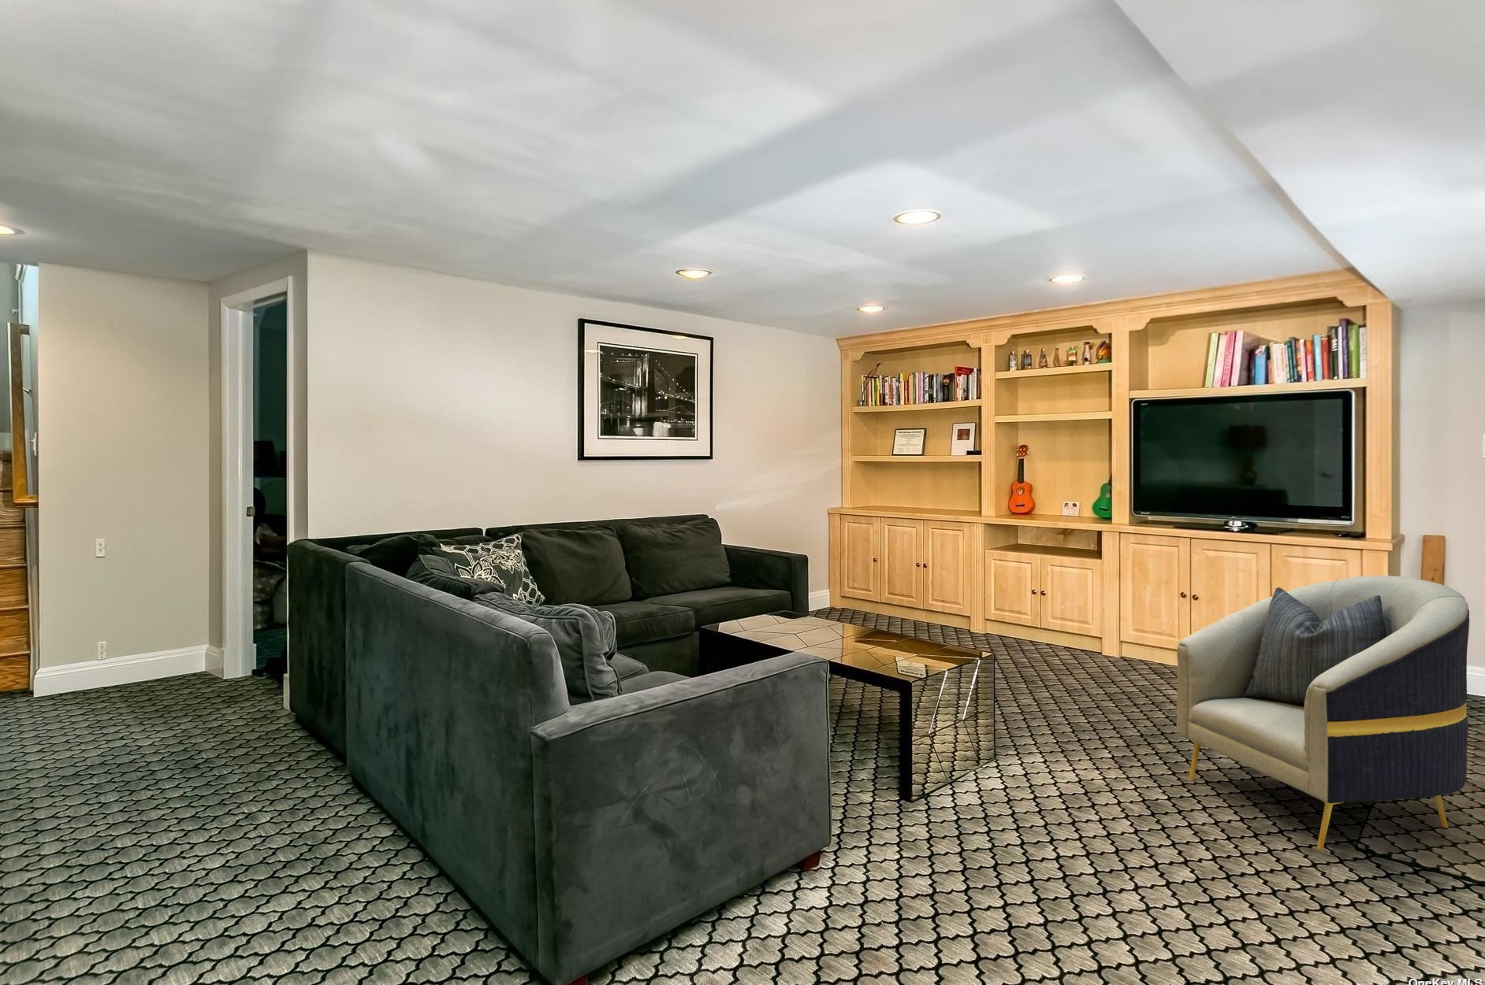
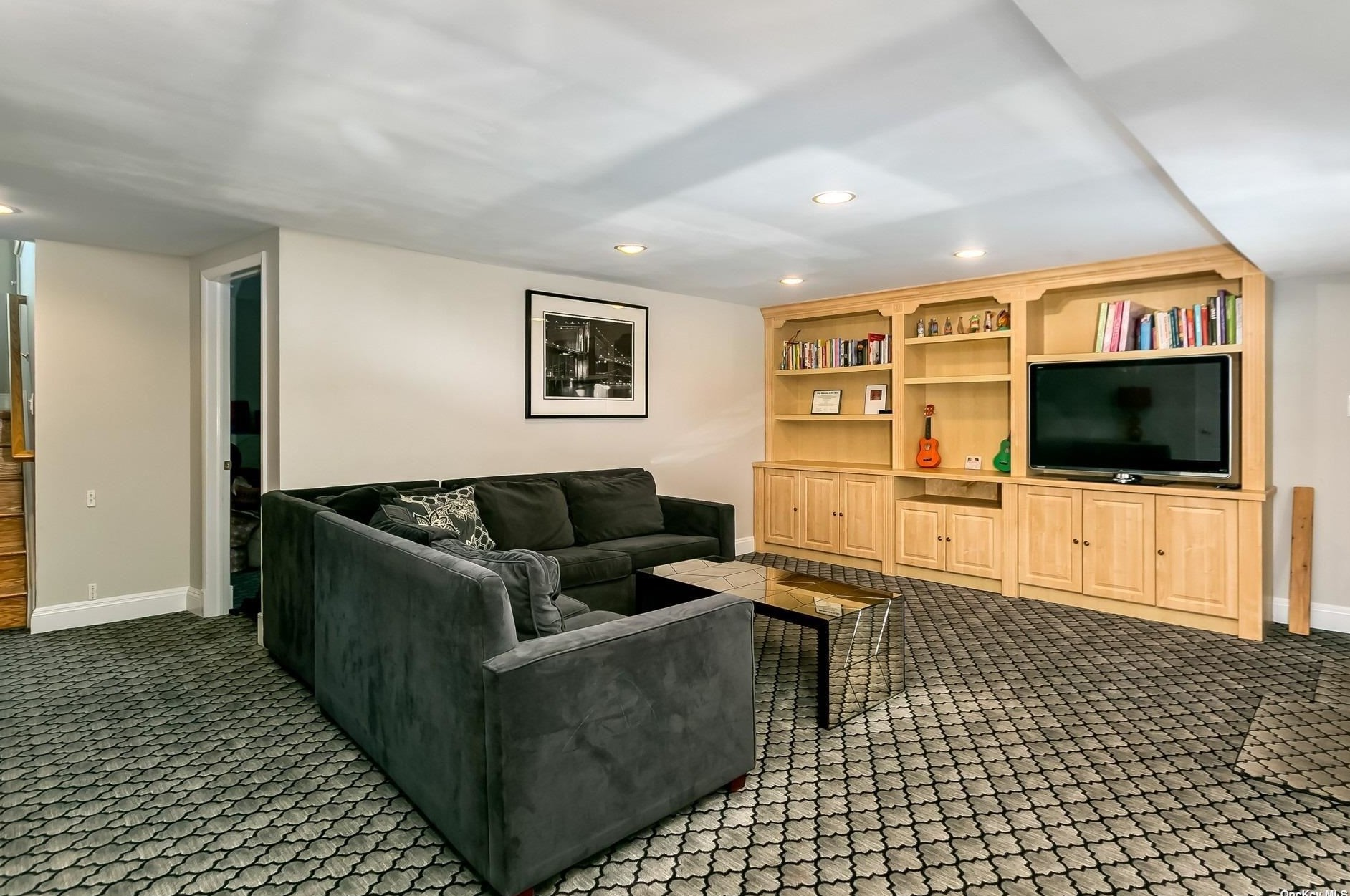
- armchair [1176,575,1470,851]
